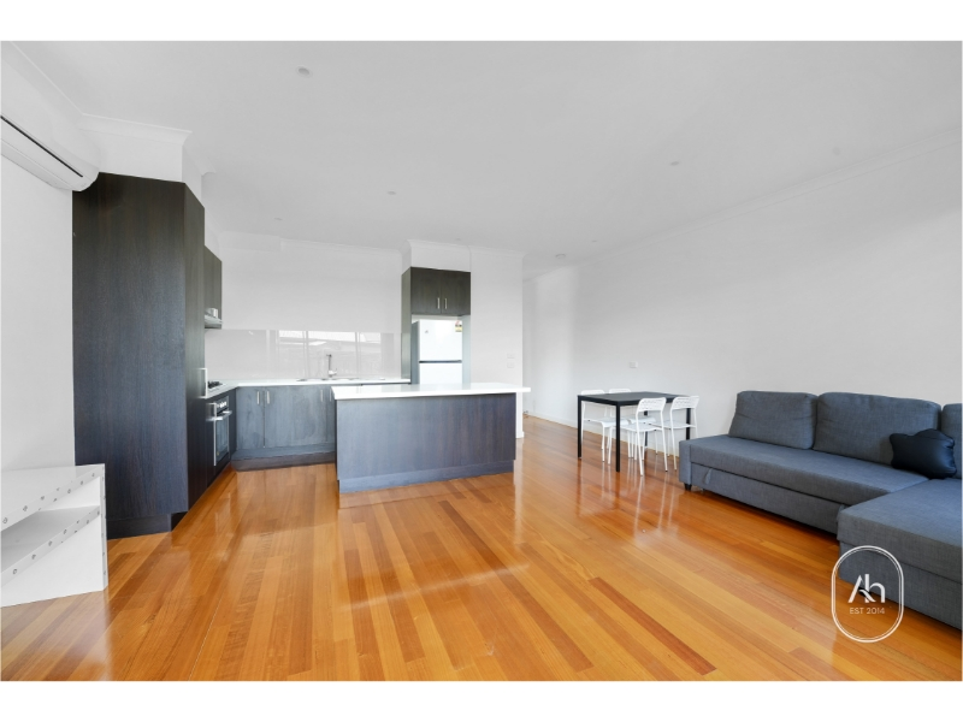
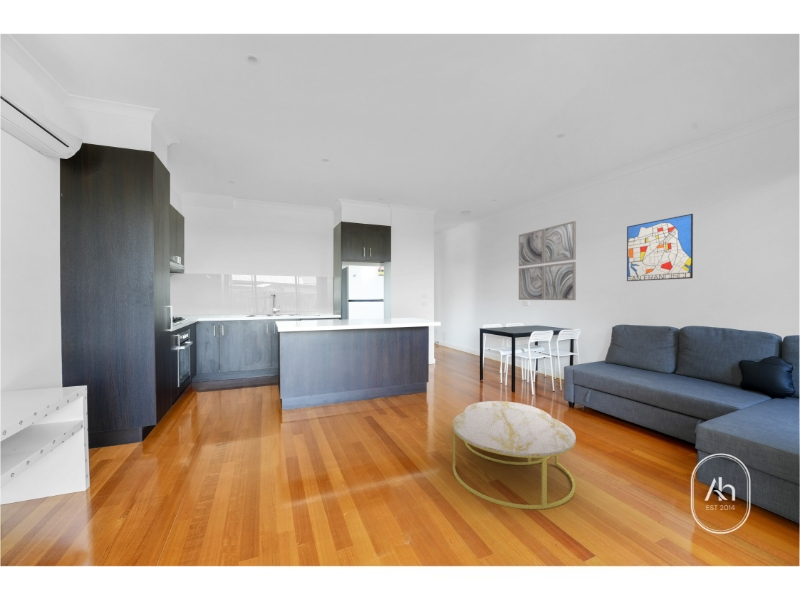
+ wall art [518,220,577,301]
+ coffee table [452,400,577,510]
+ wall art [626,213,694,282]
